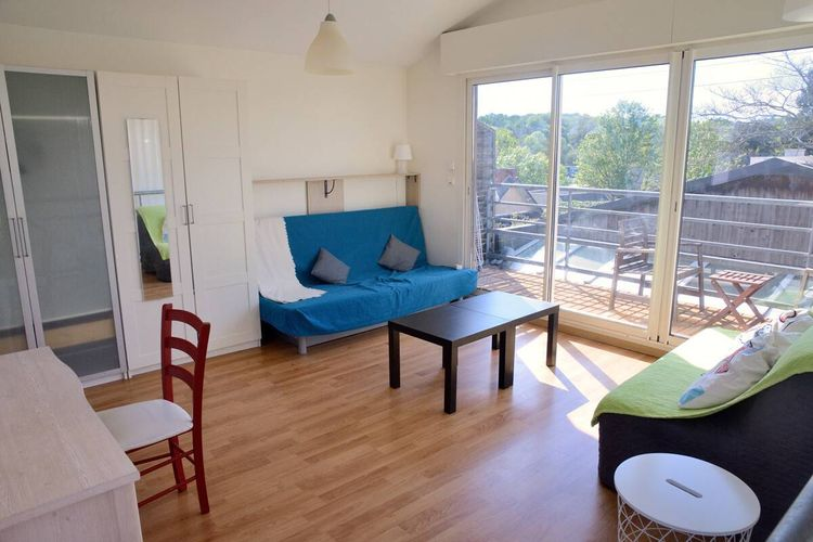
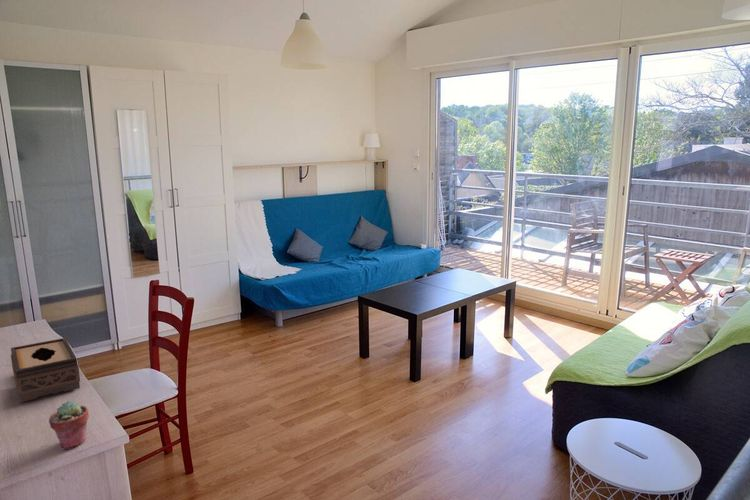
+ potted succulent [48,400,90,450]
+ tissue box [10,337,81,403]
